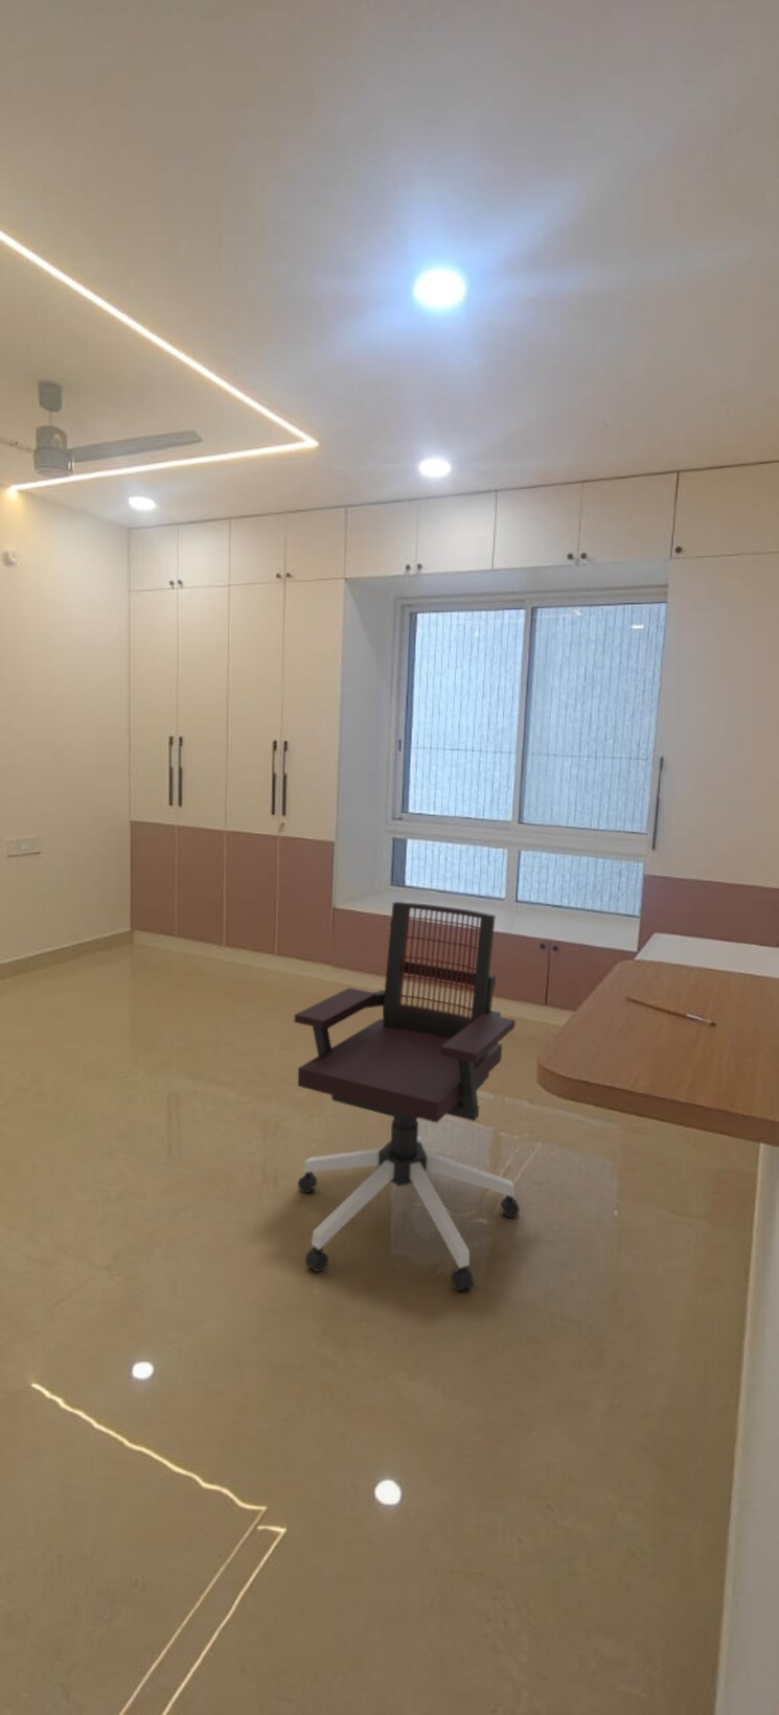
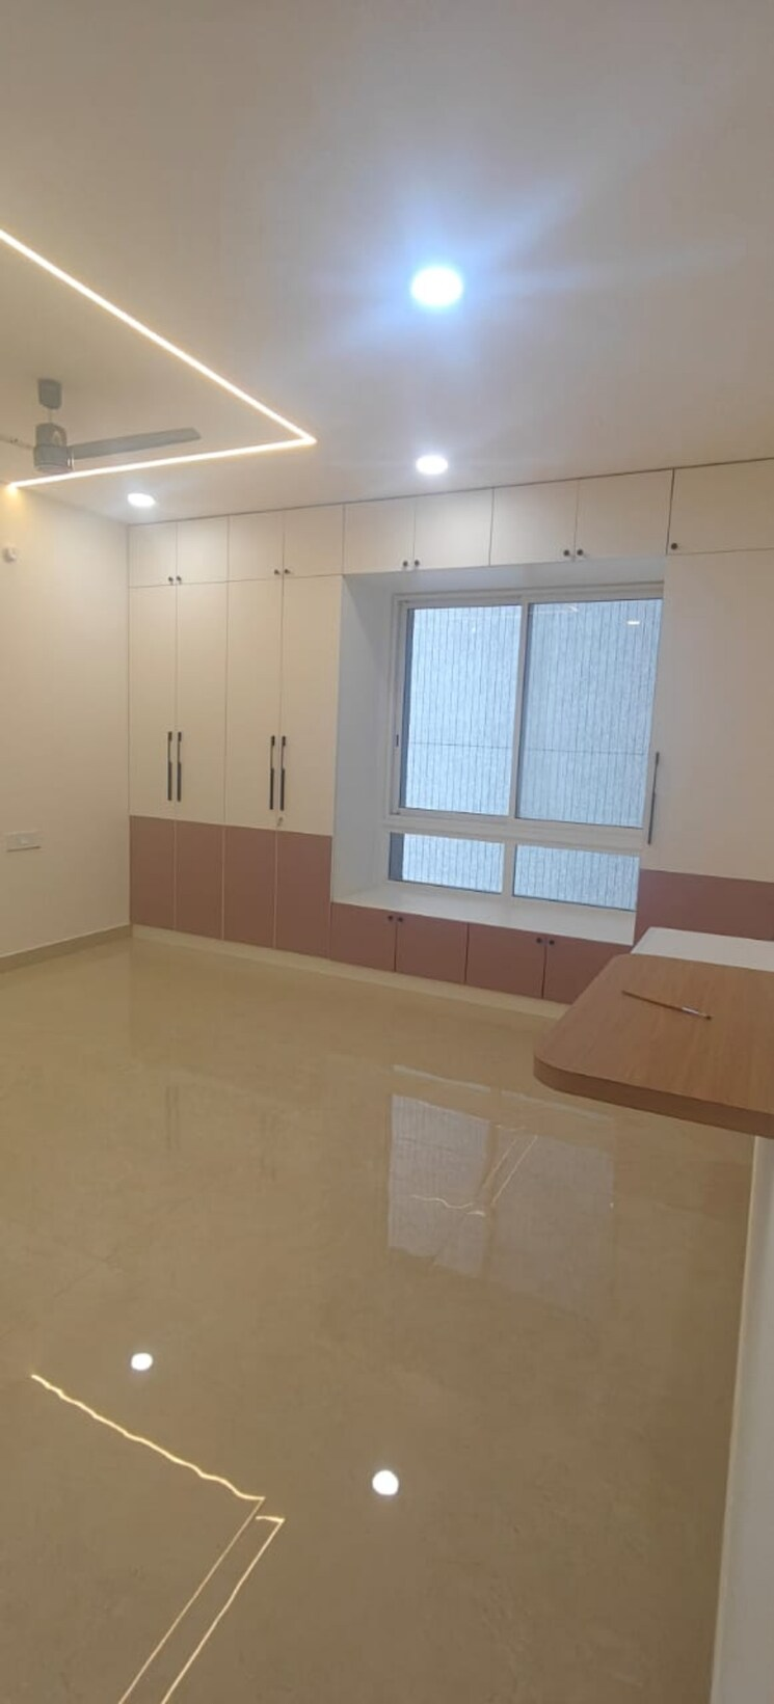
- office chair [293,901,521,1292]
